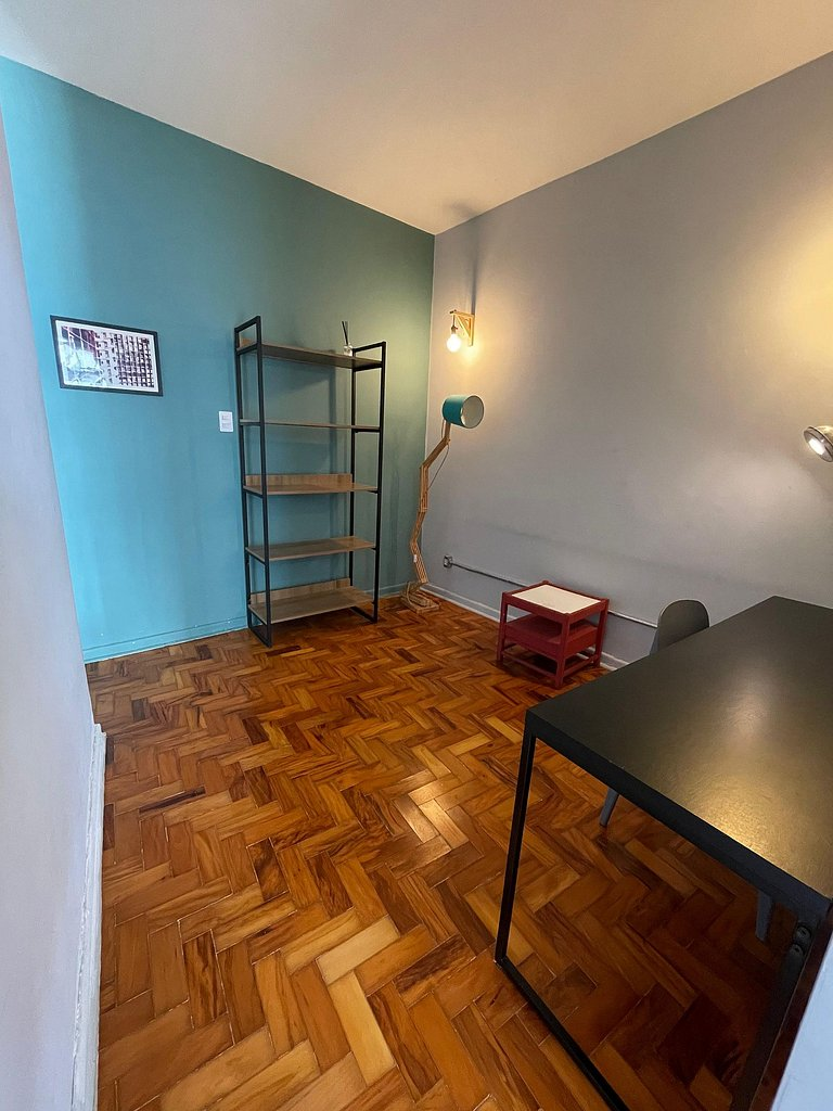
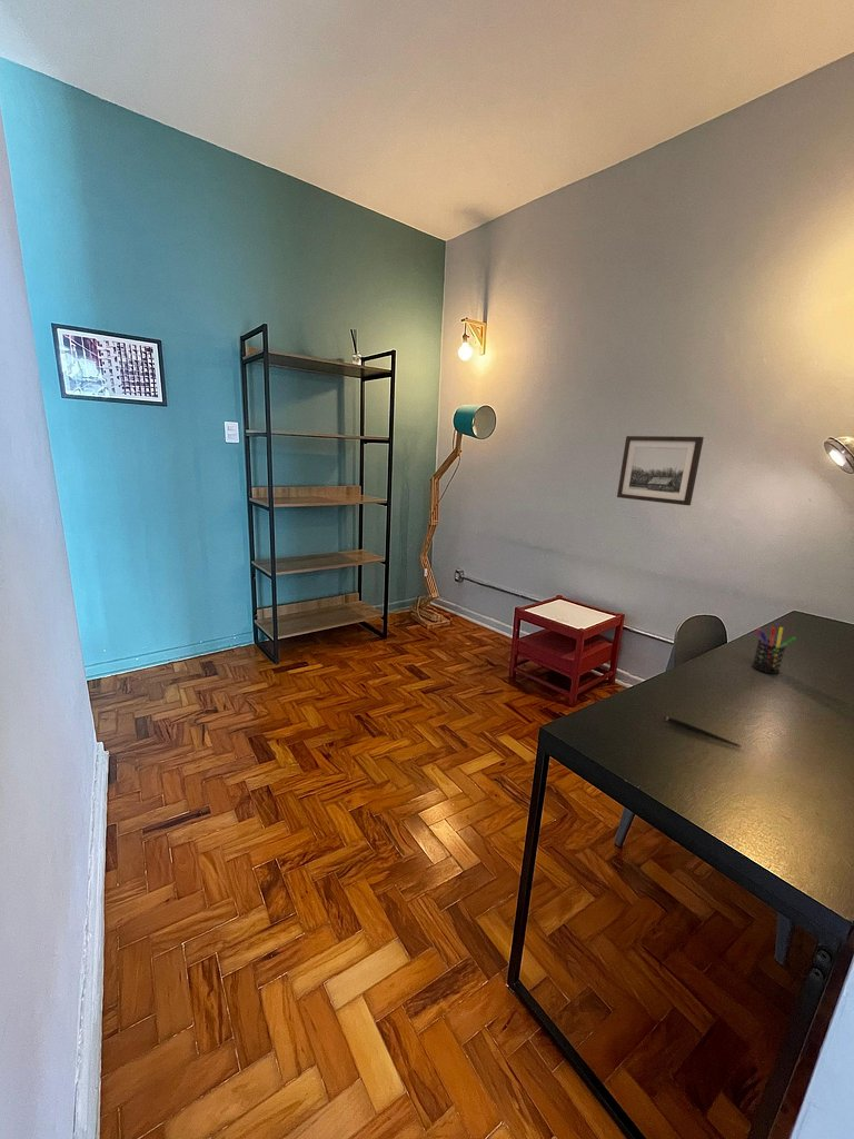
+ wall art [616,435,705,506]
+ pen [662,715,742,747]
+ pen holder [751,626,797,675]
